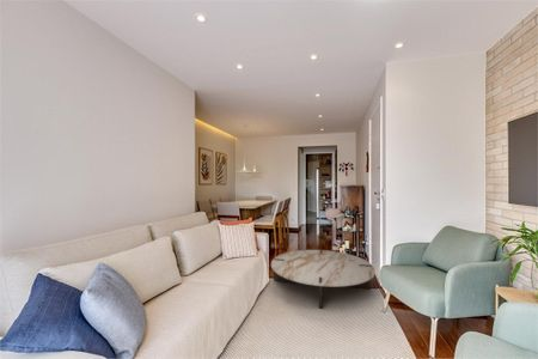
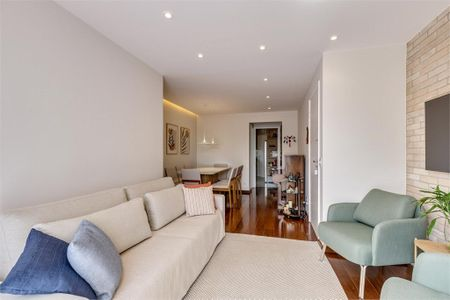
- coffee table [270,249,377,310]
